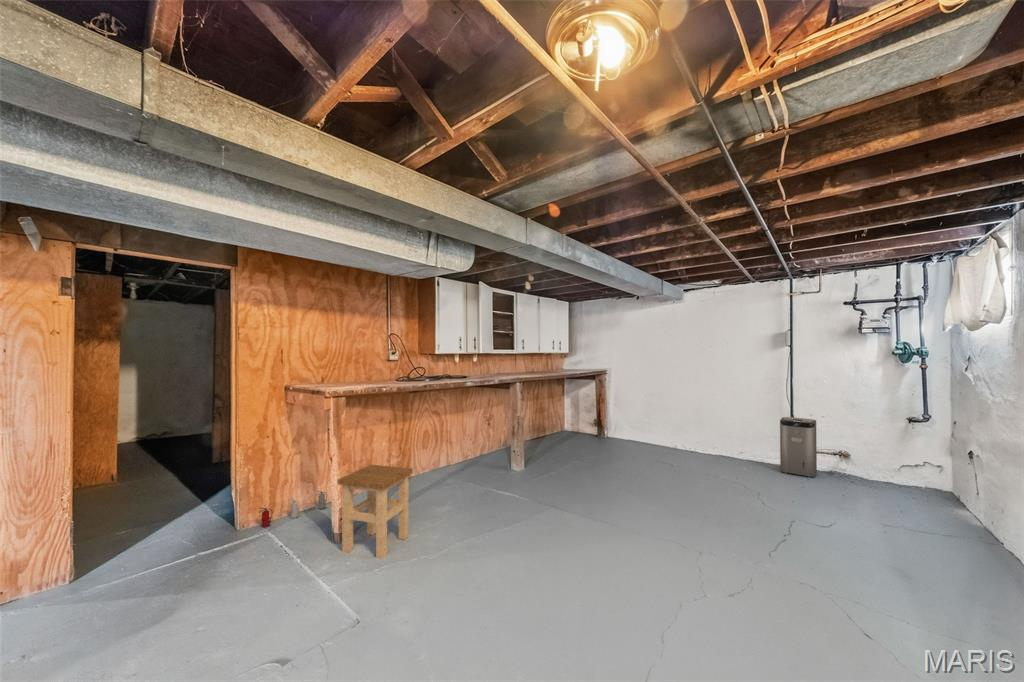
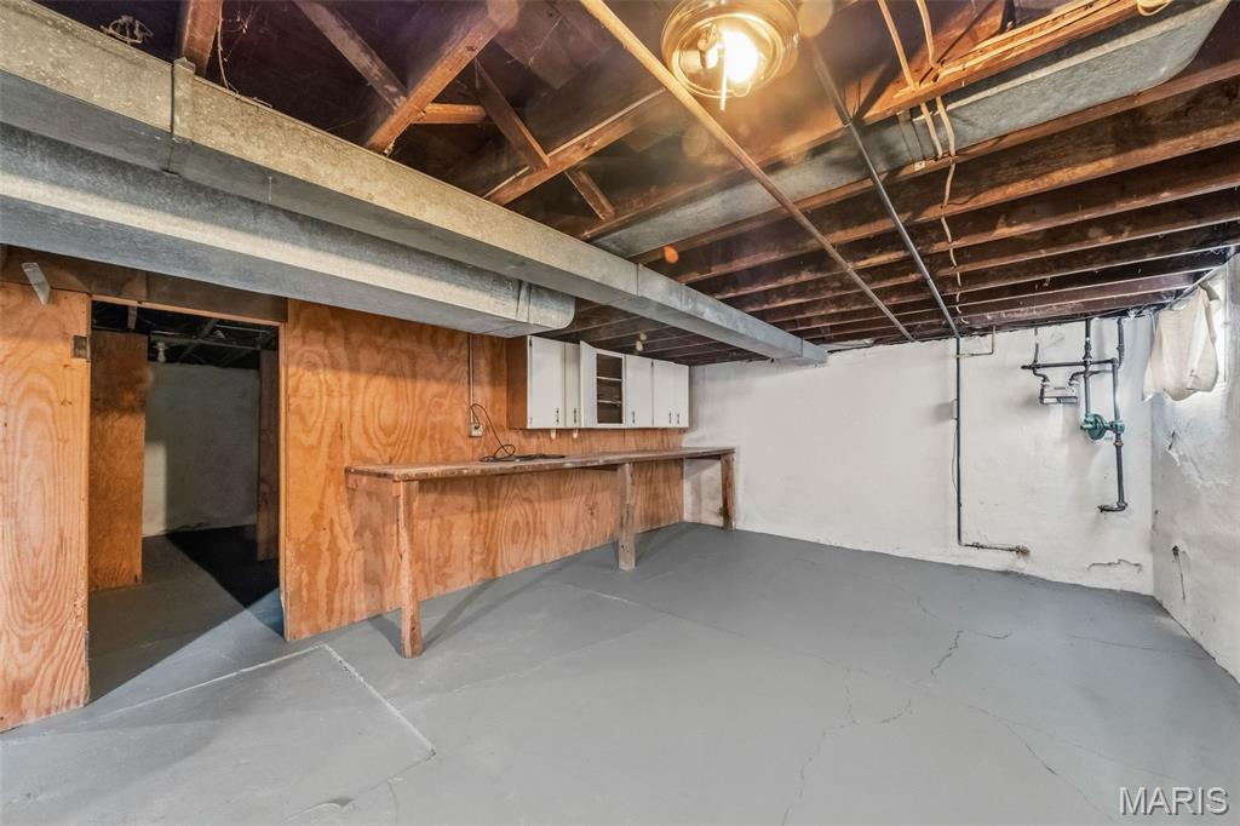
- fire extinguisher [258,490,328,529]
- stool [337,464,414,560]
- dehumidifier [779,416,818,479]
